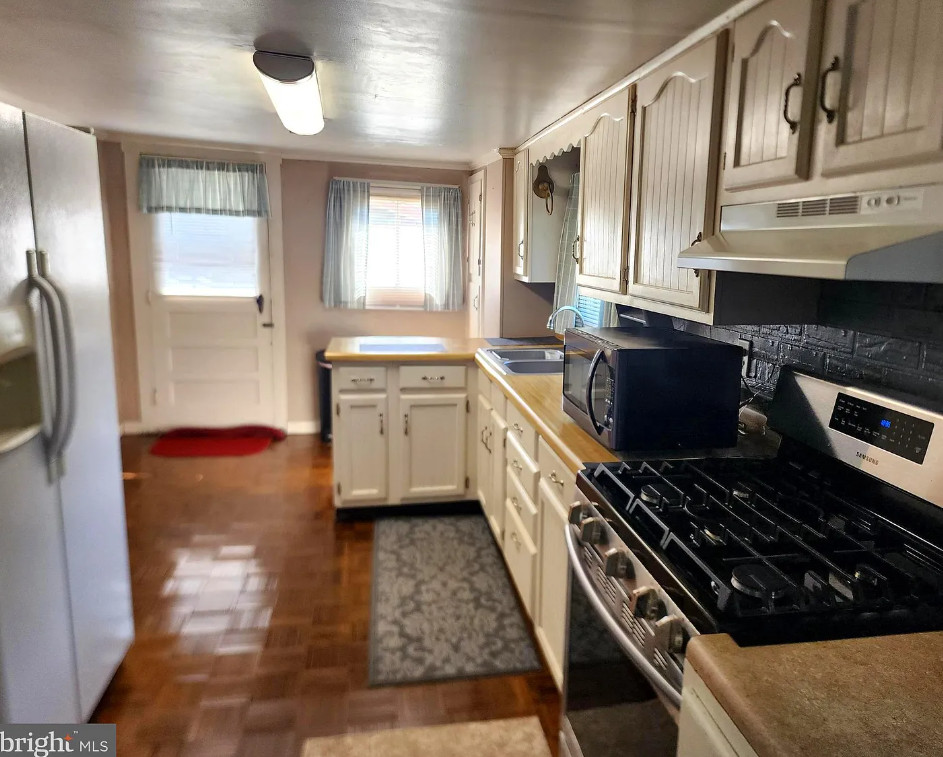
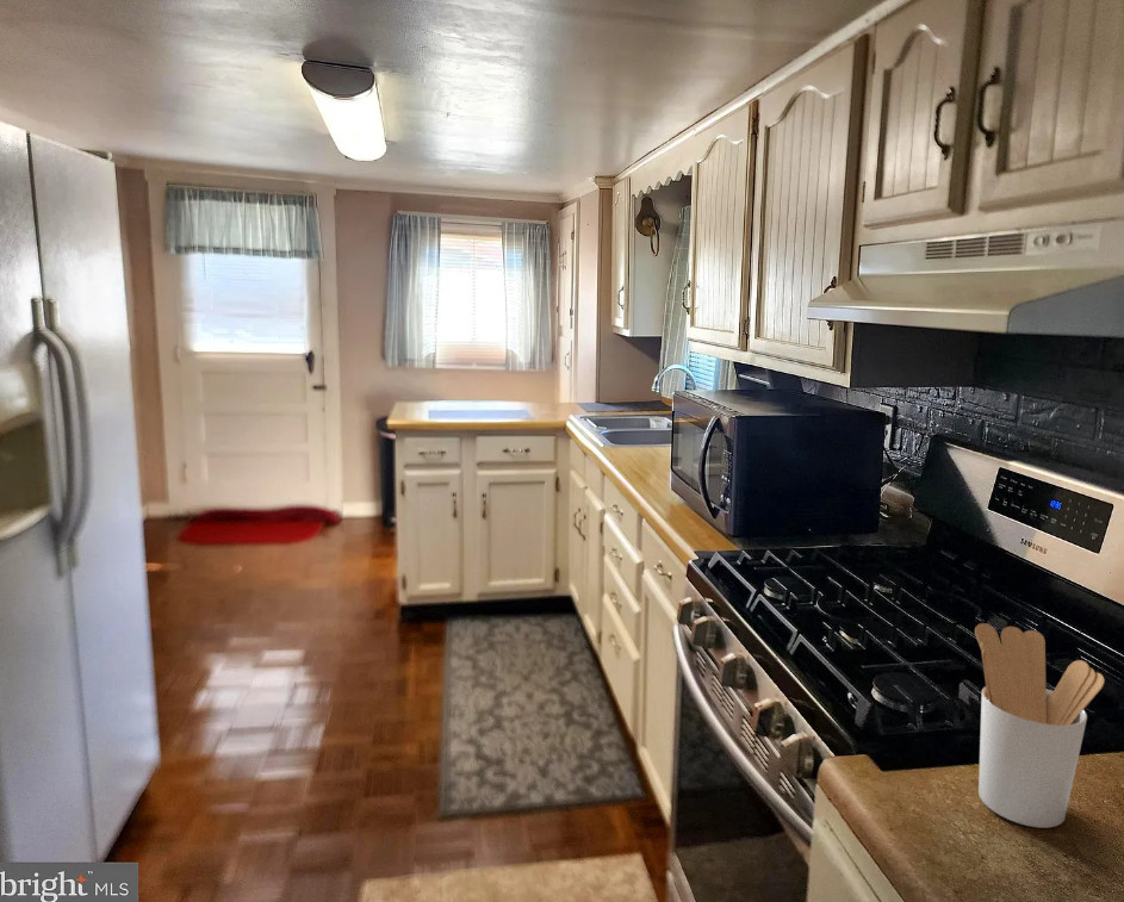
+ utensil holder [974,622,1106,829]
